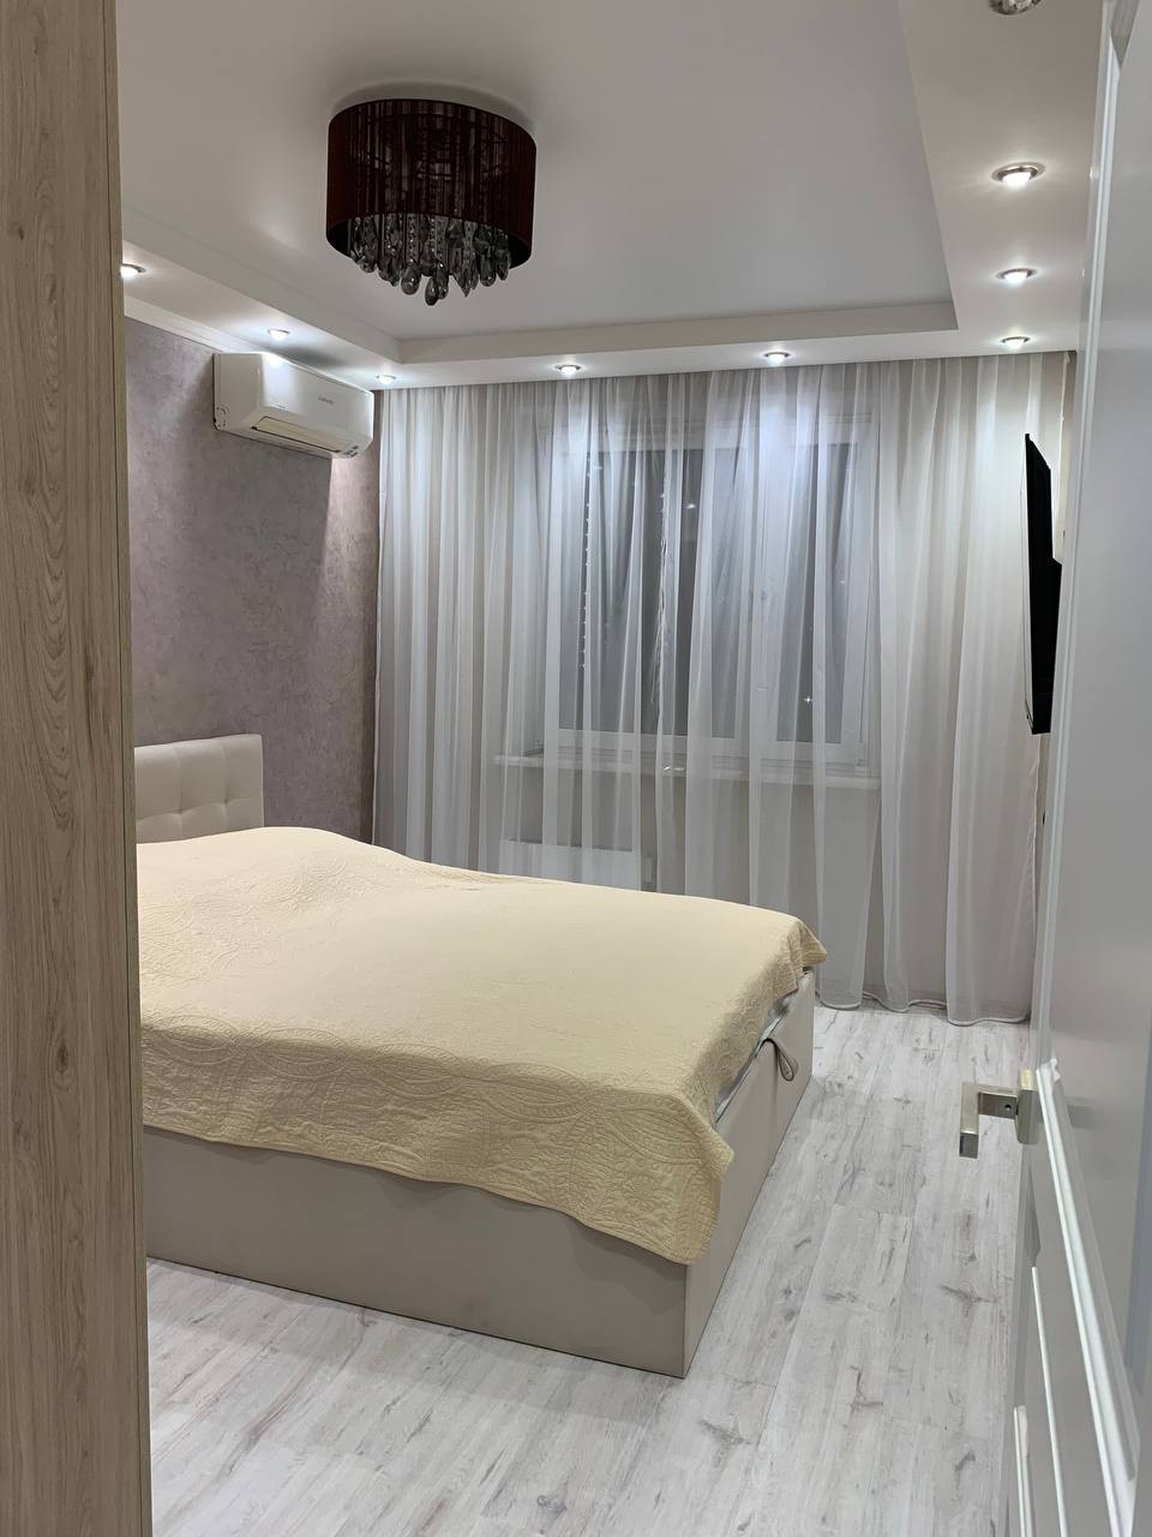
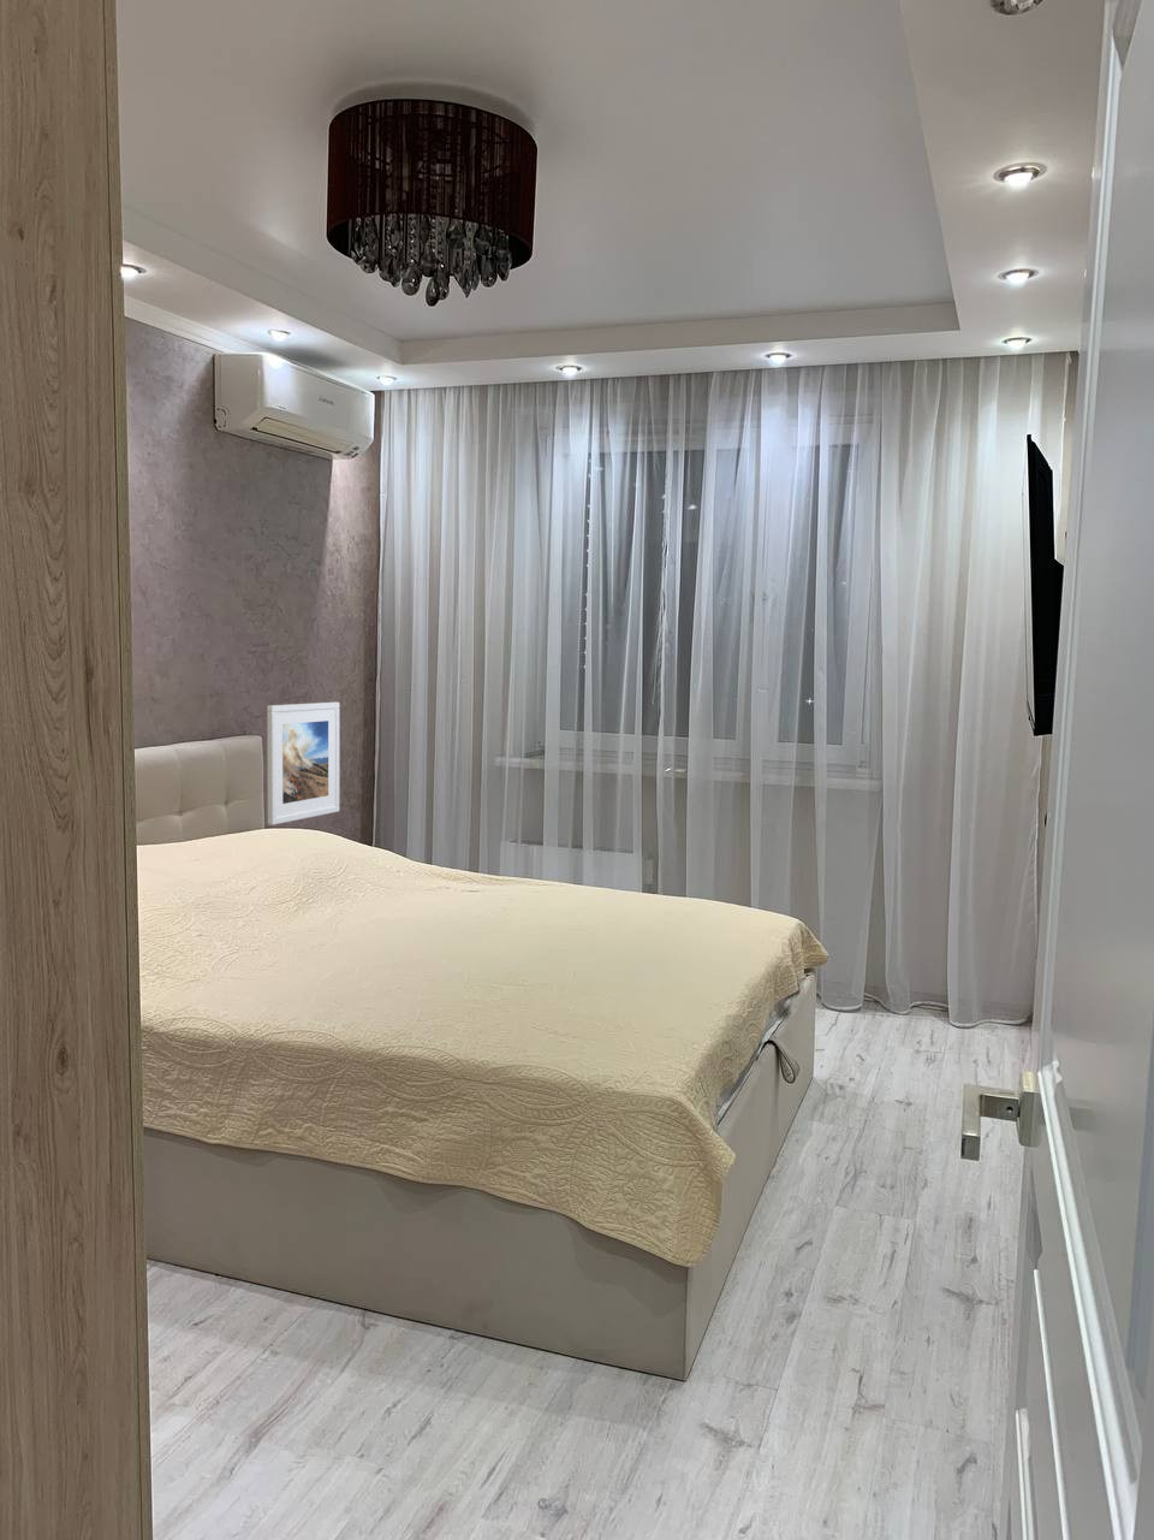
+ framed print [265,701,341,827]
